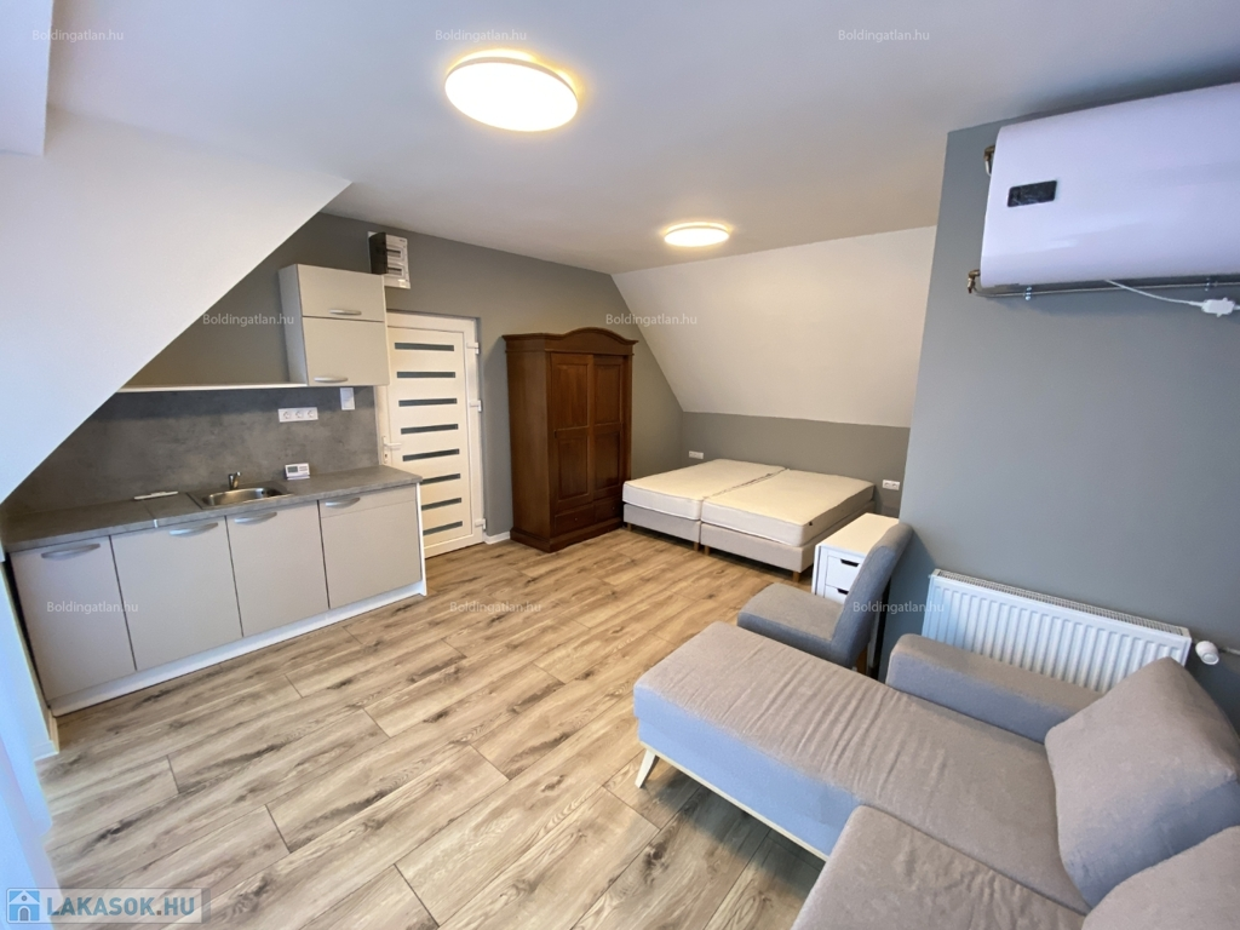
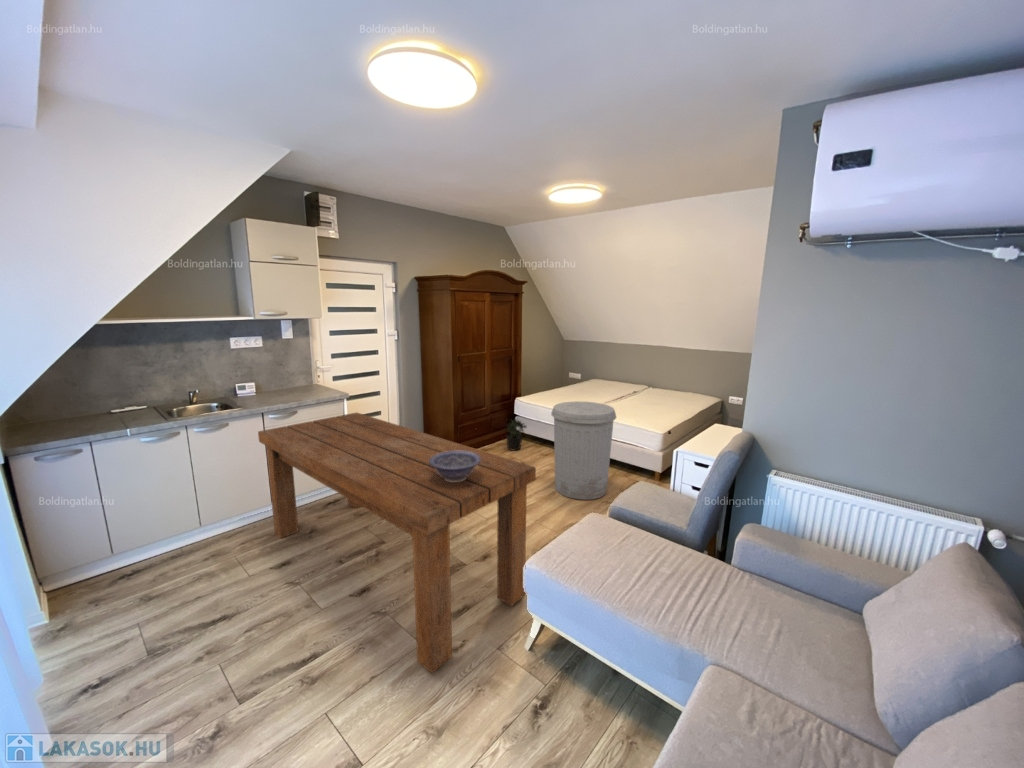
+ dining table [257,411,537,675]
+ trash can [550,400,618,501]
+ decorative bowl [429,451,481,482]
+ potted plant [503,416,528,452]
